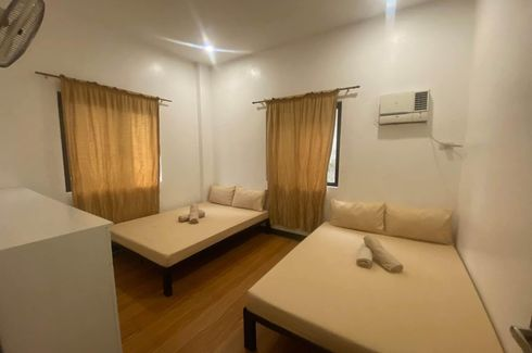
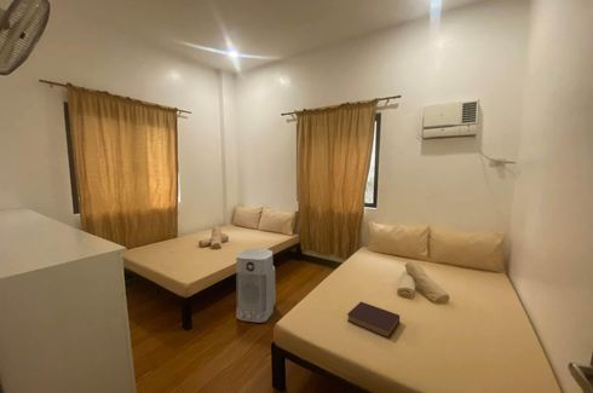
+ book [346,300,401,339]
+ air purifier [235,247,277,324]
